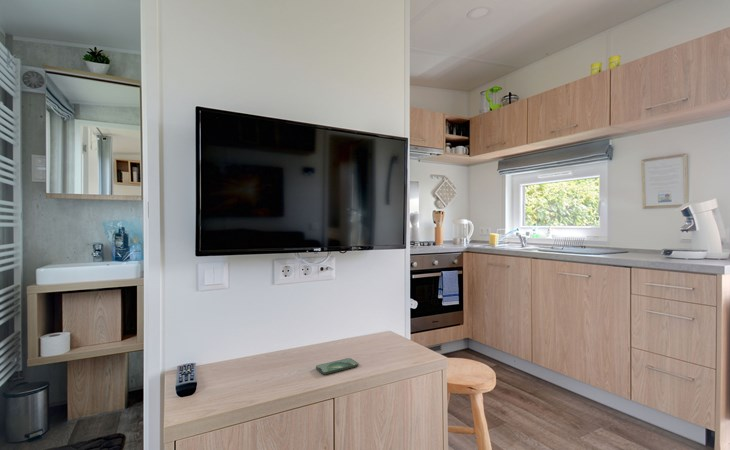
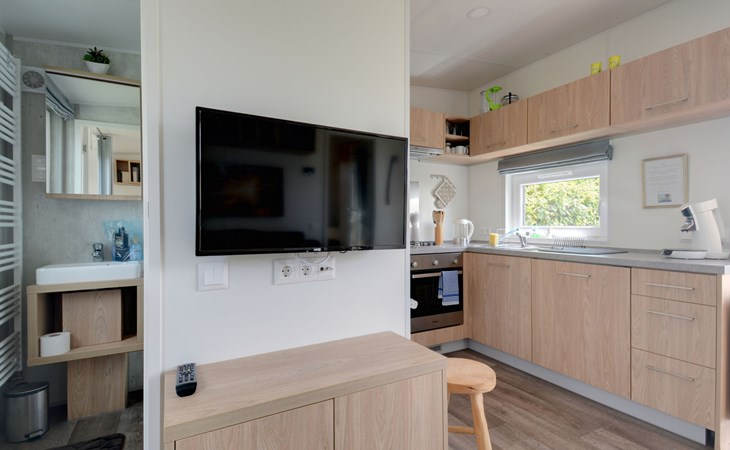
- smartphone [315,357,359,375]
